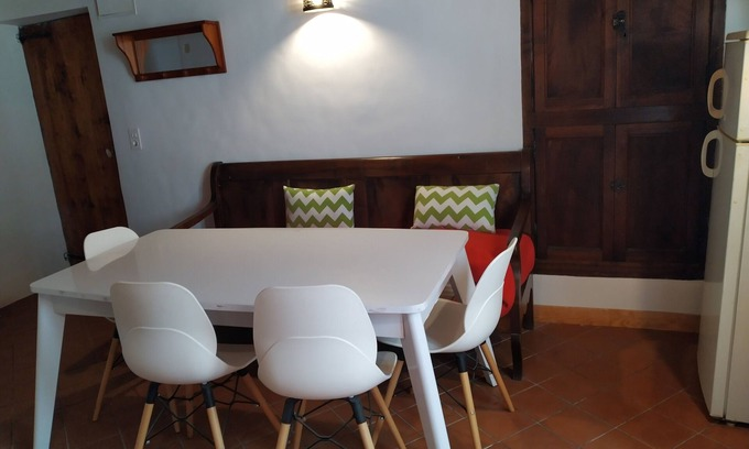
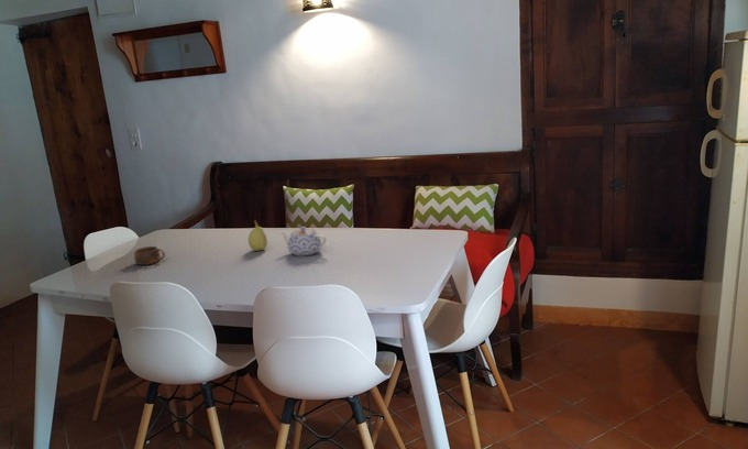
+ teapot [278,226,327,256]
+ cup [133,245,166,266]
+ fruit [248,219,268,252]
